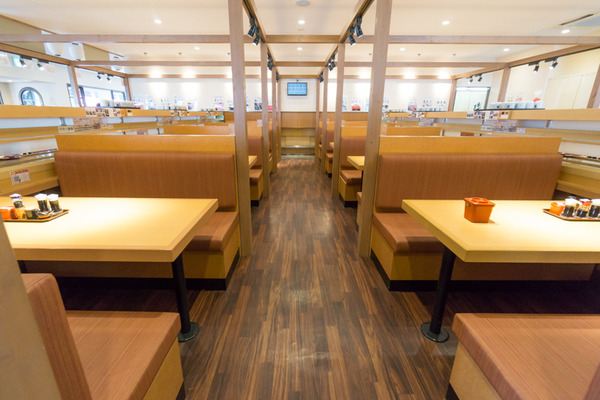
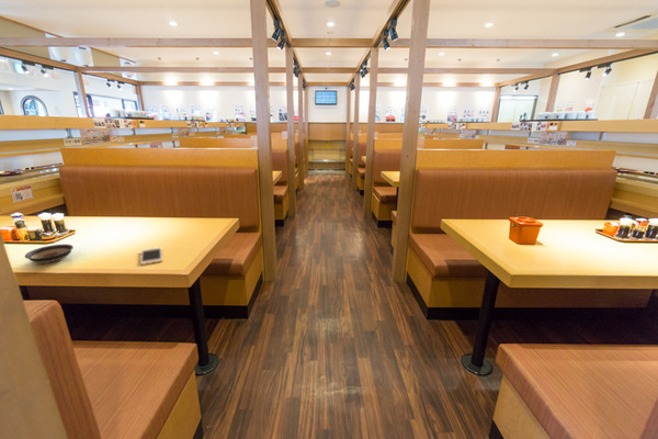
+ saucer [24,244,75,264]
+ cell phone [139,246,163,266]
